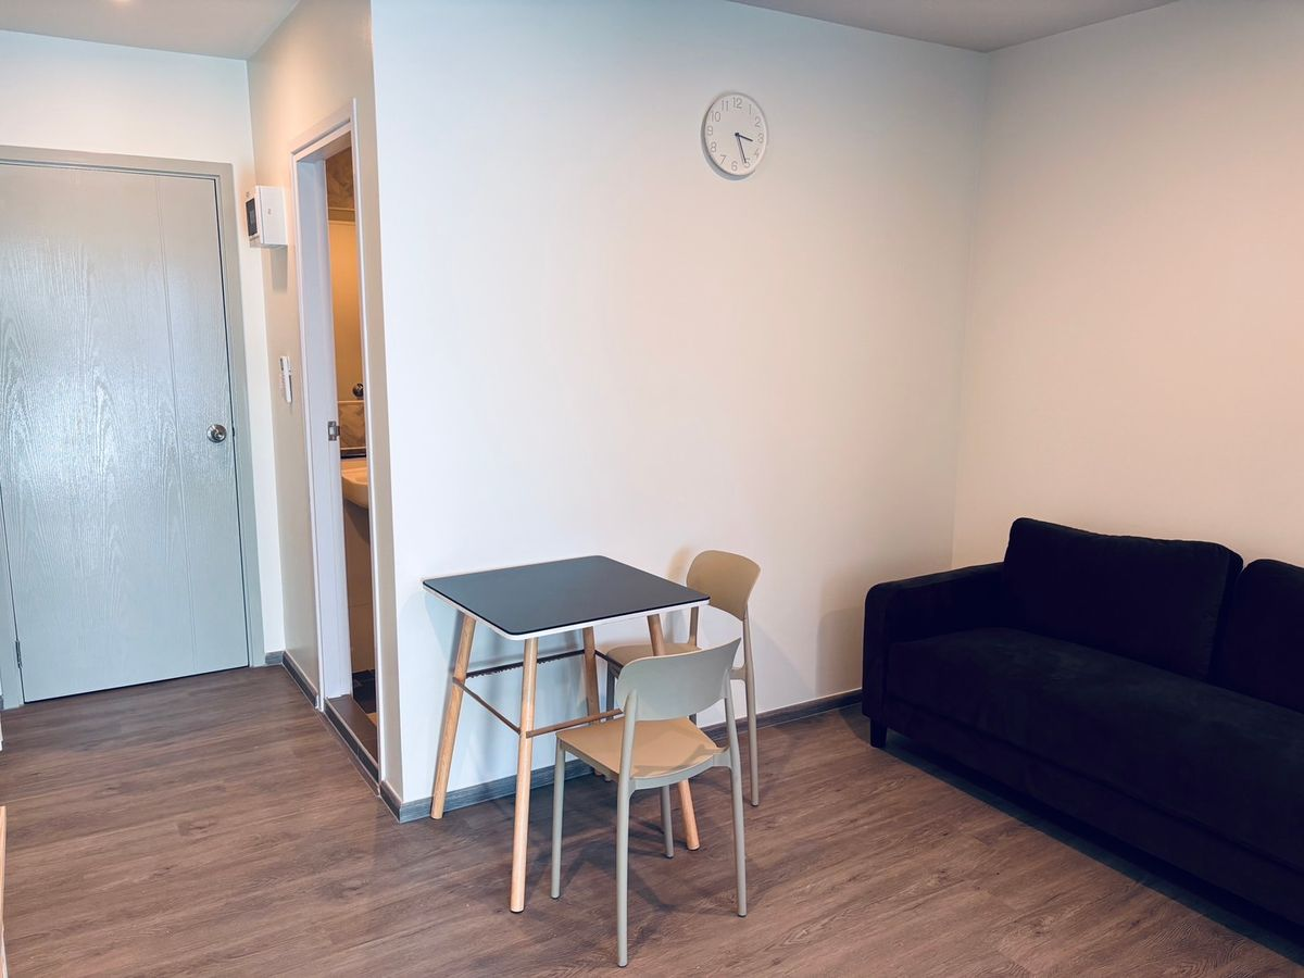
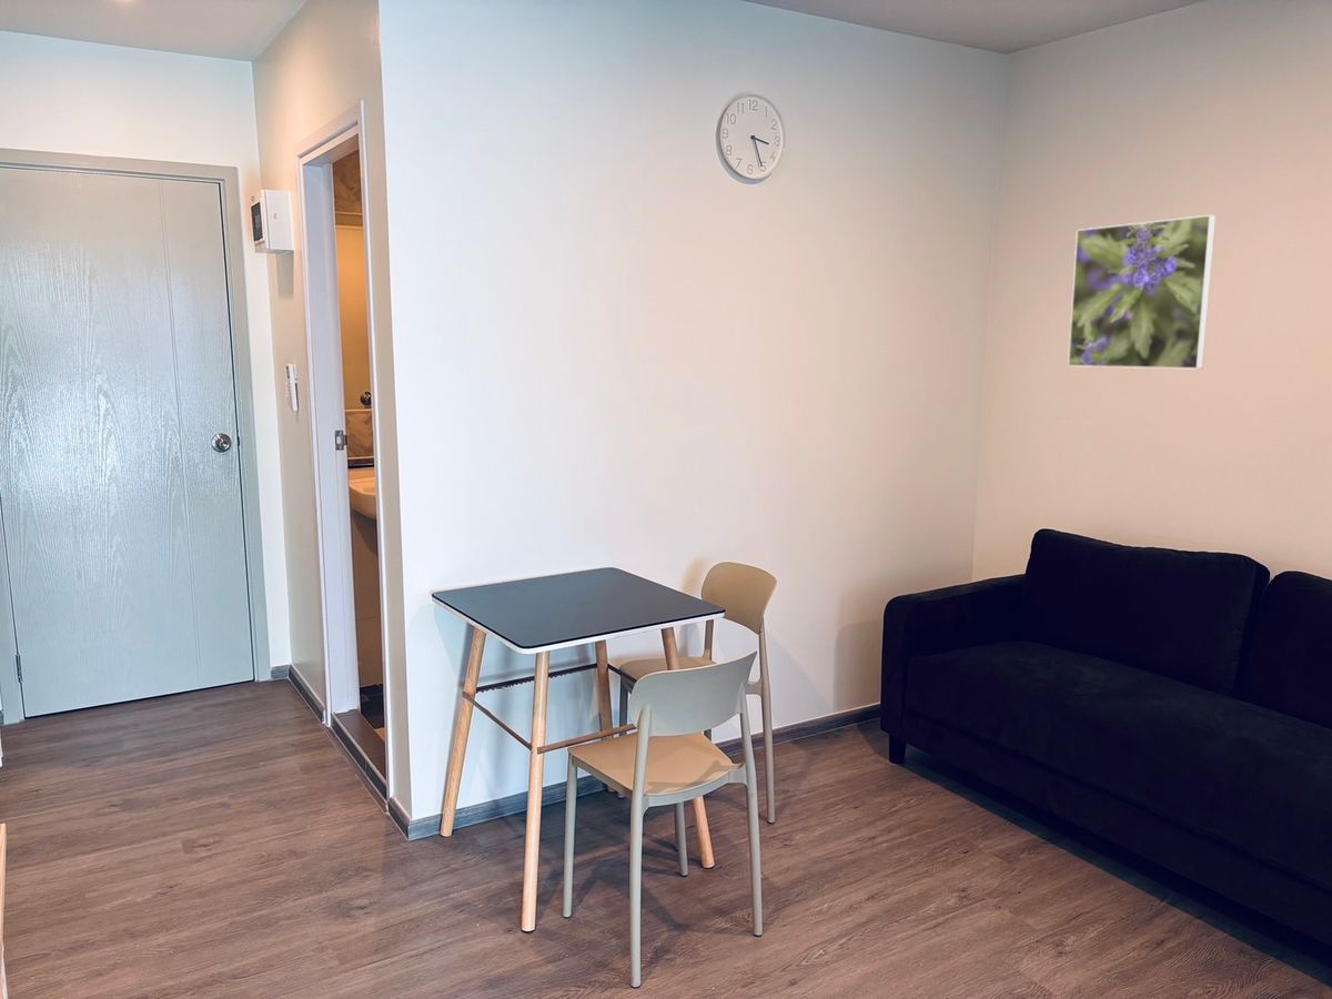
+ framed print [1067,214,1217,371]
